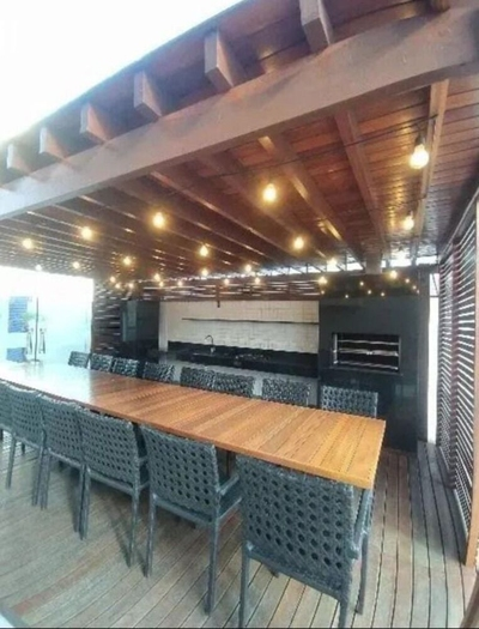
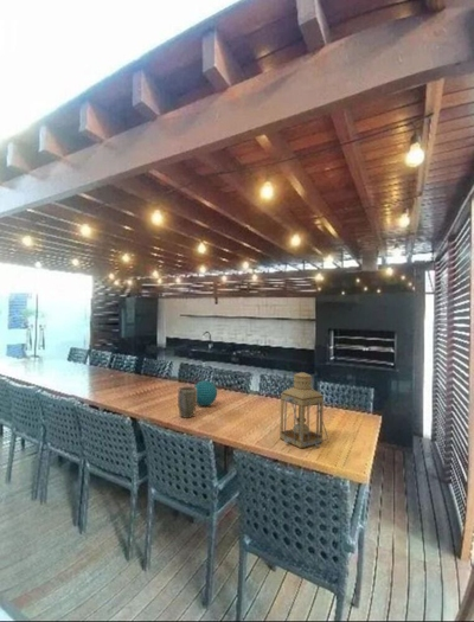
+ decorative ball [193,379,218,406]
+ lantern [278,371,329,450]
+ plant pot [177,385,198,419]
